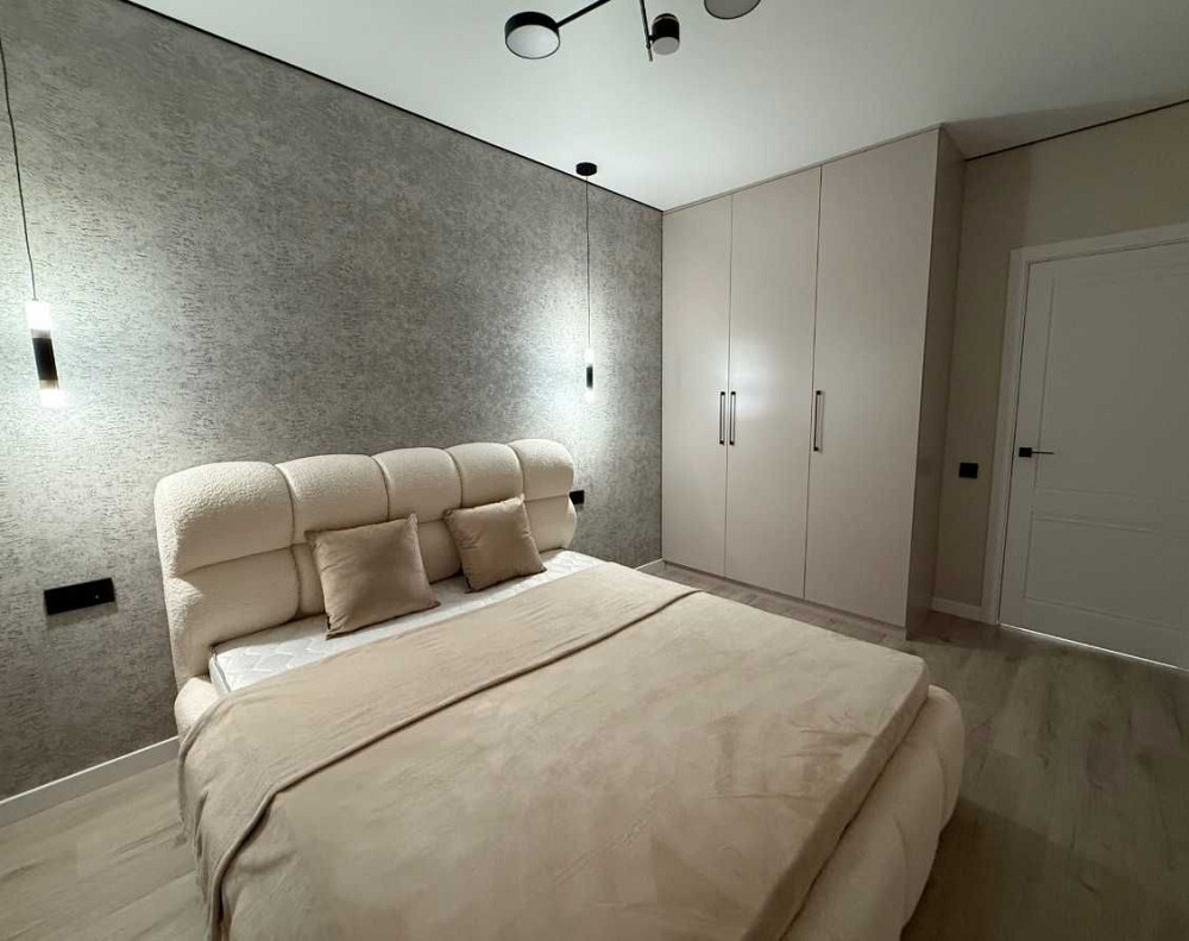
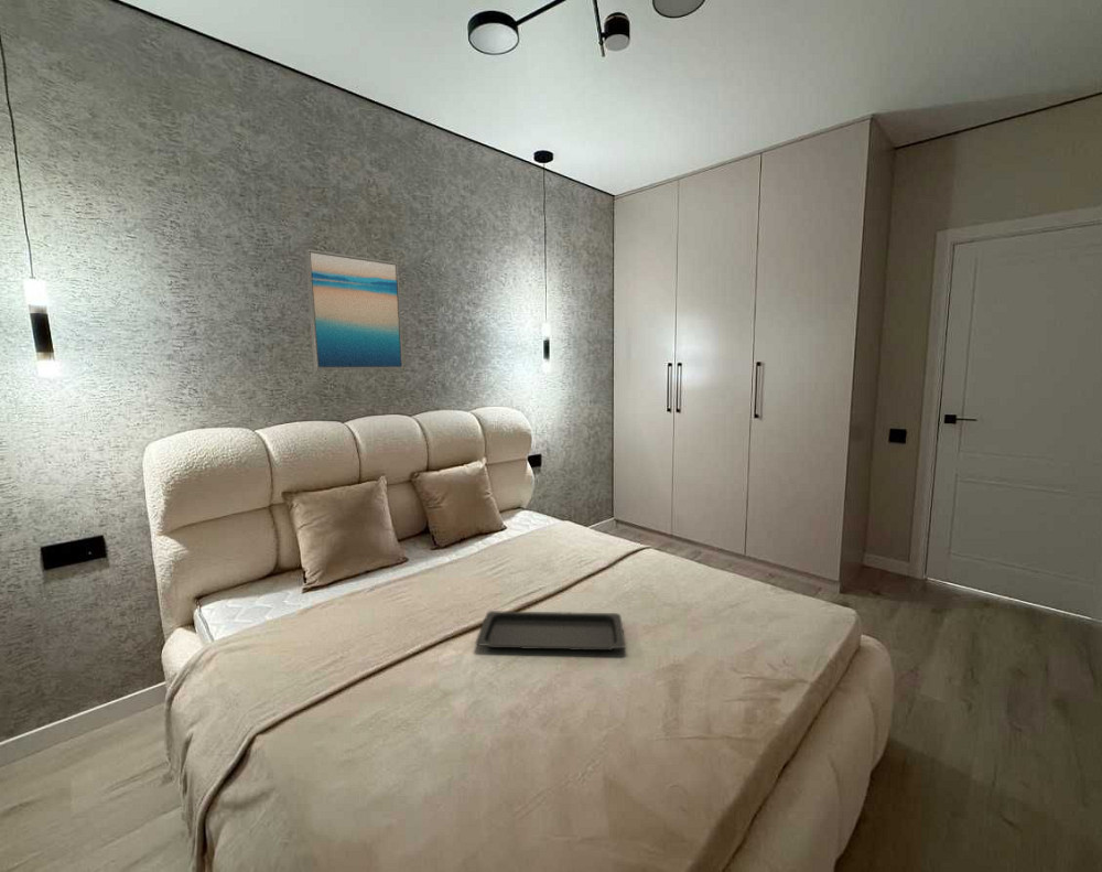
+ wall art [304,248,404,370]
+ serving tray [474,610,626,652]
